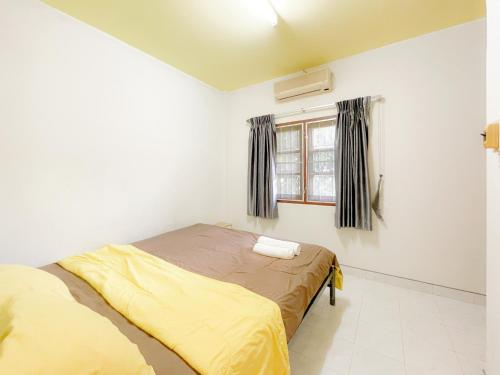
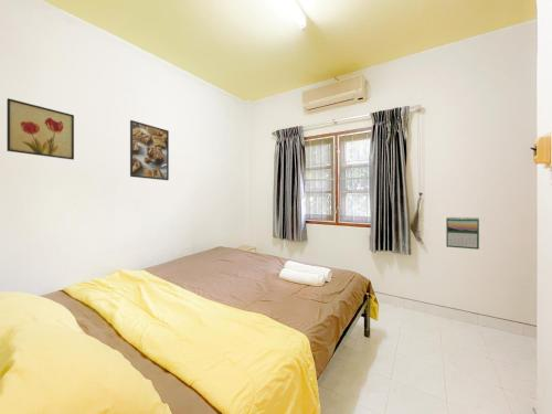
+ wall art [6,97,75,161]
+ calendar [445,215,480,251]
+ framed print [129,119,170,181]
